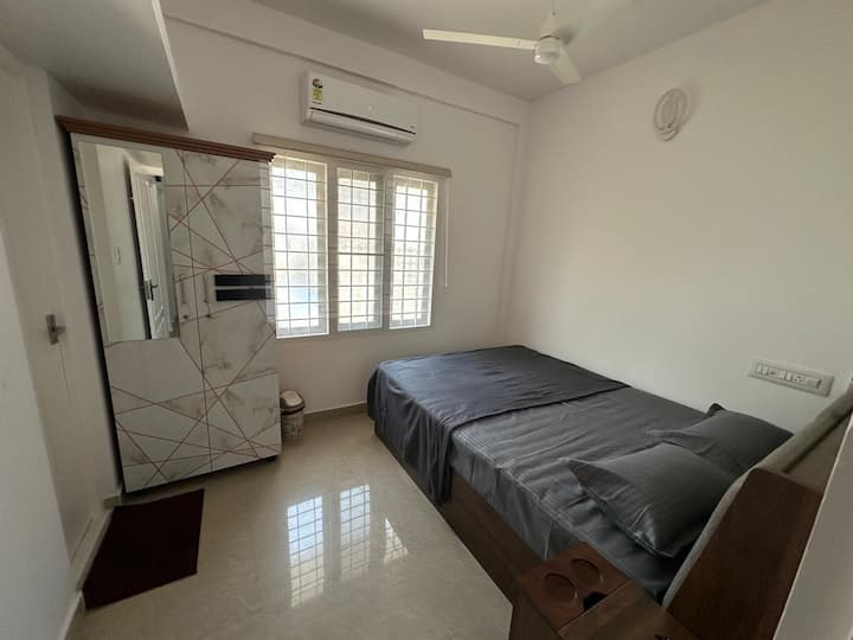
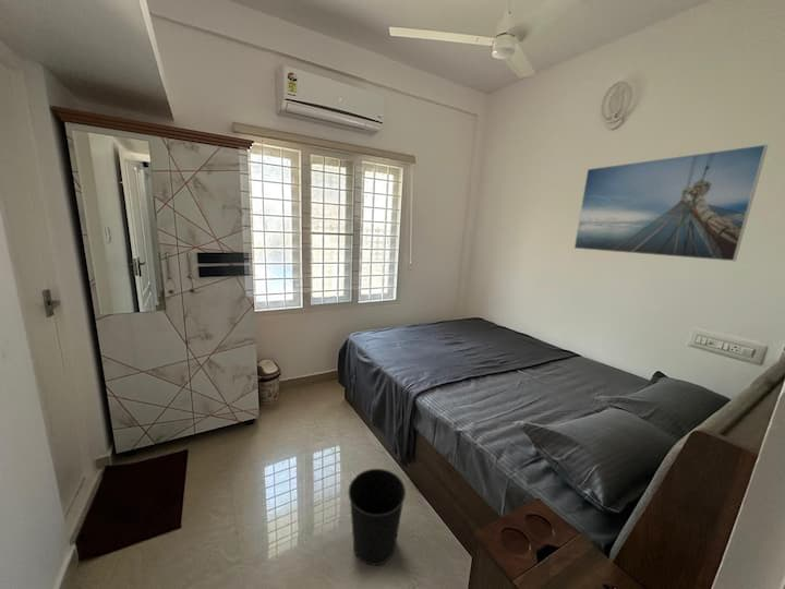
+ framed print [573,143,769,262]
+ wastebasket [348,468,407,567]
